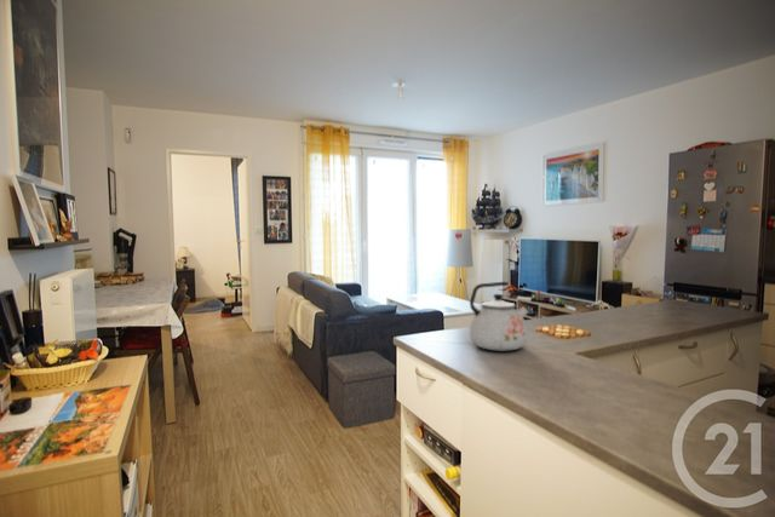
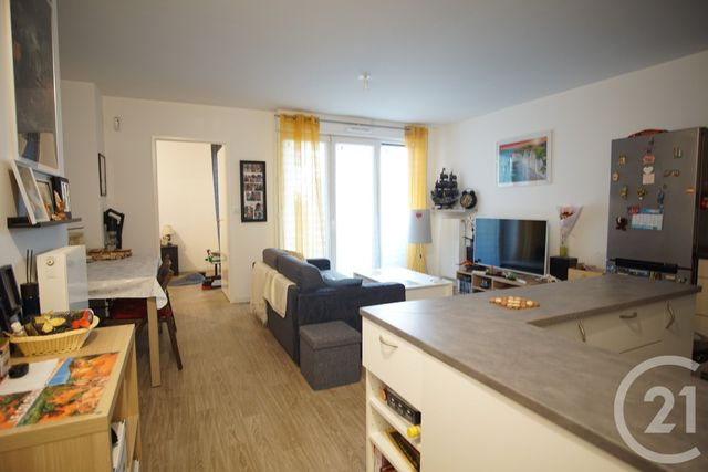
- kettle [469,281,529,352]
